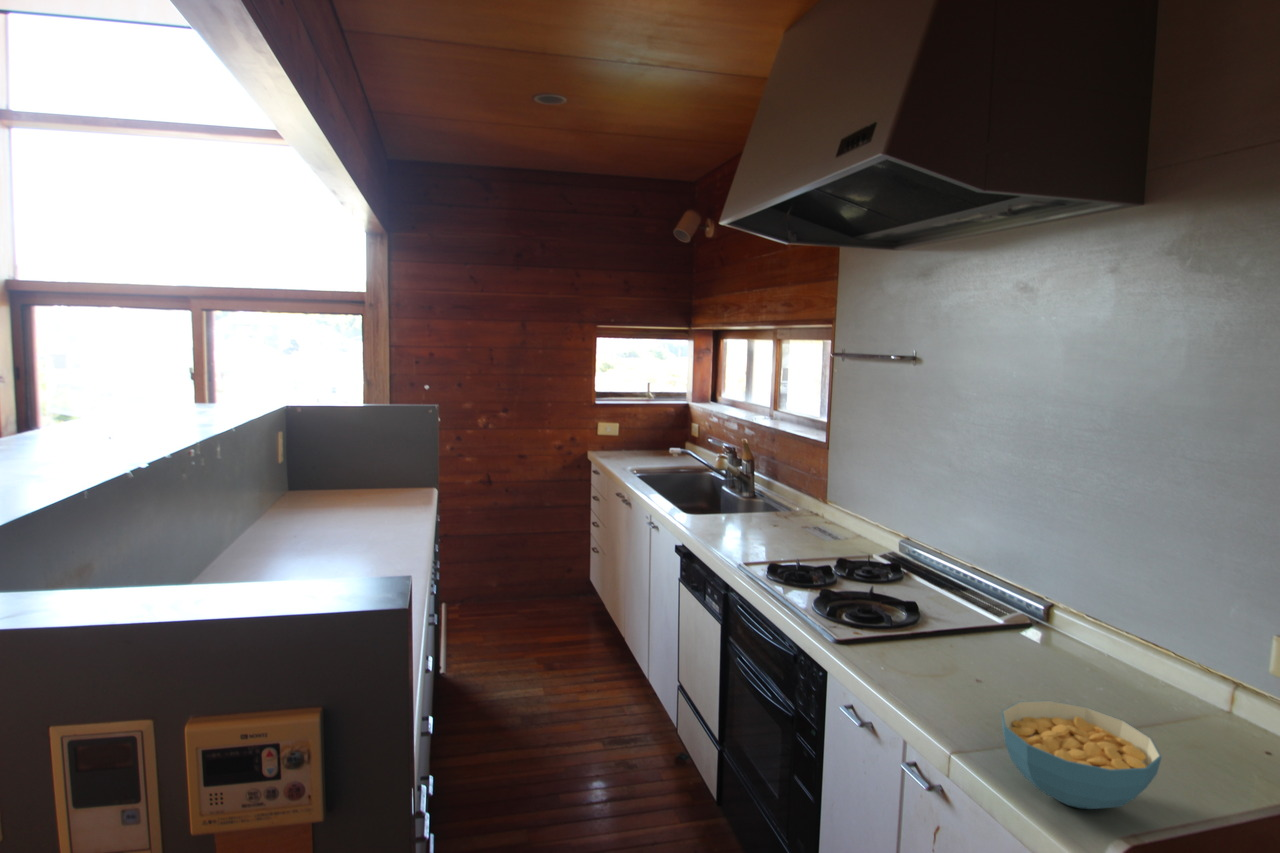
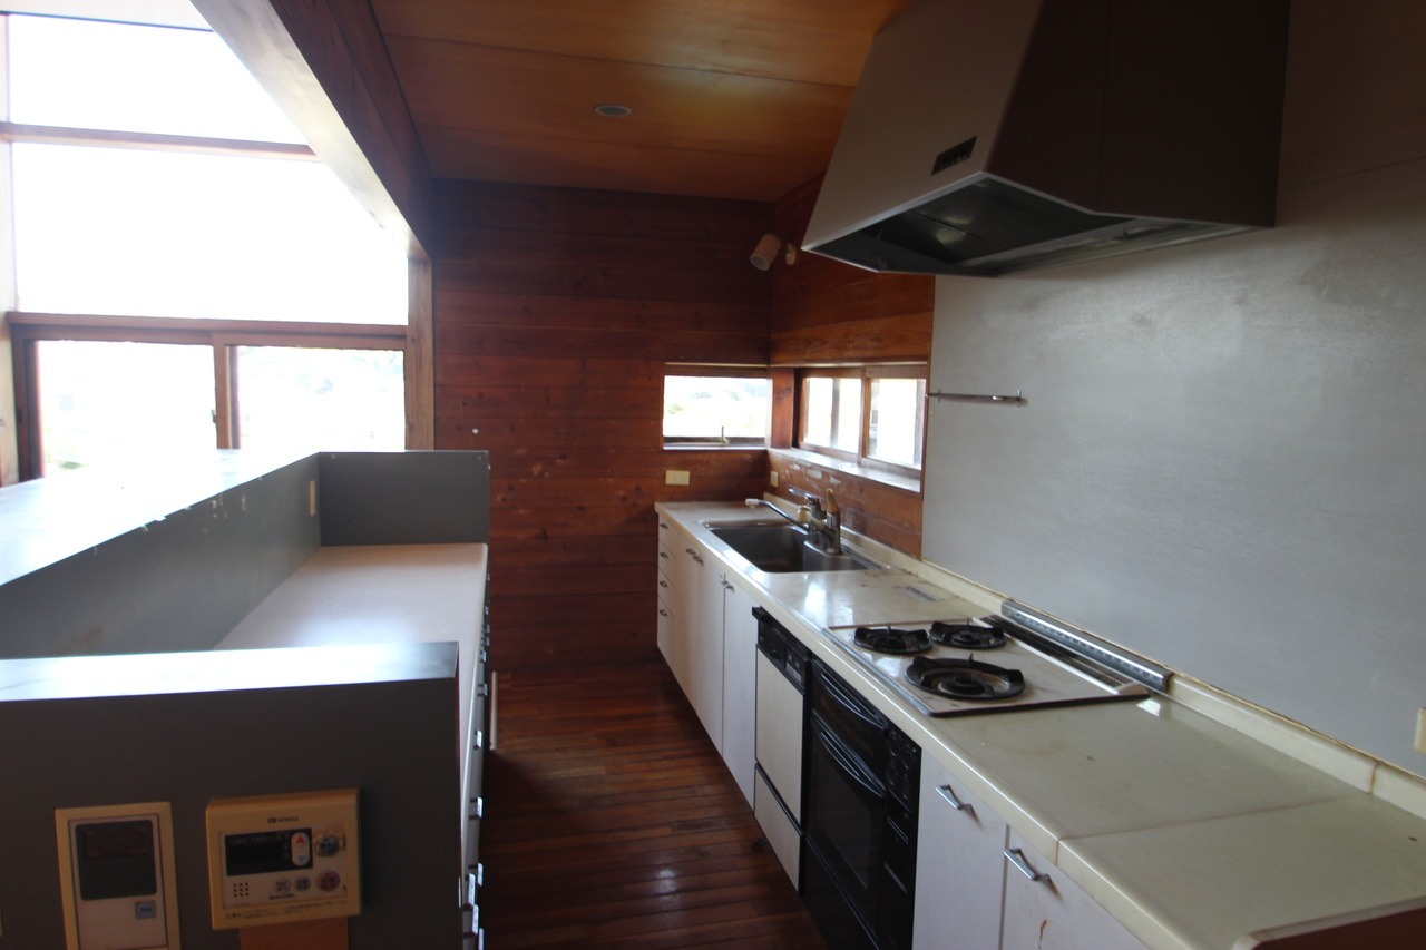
- cereal bowl [1001,700,1163,810]
